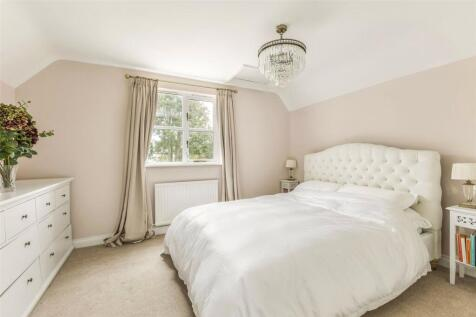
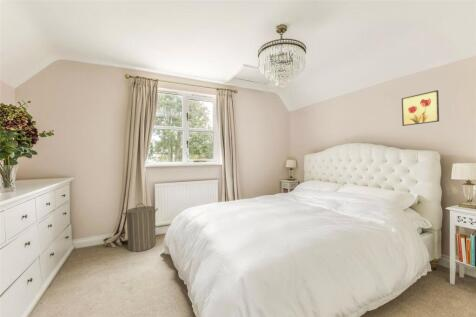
+ wall art [401,89,440,127]
+ laundry hamper [122,202,159,253]
